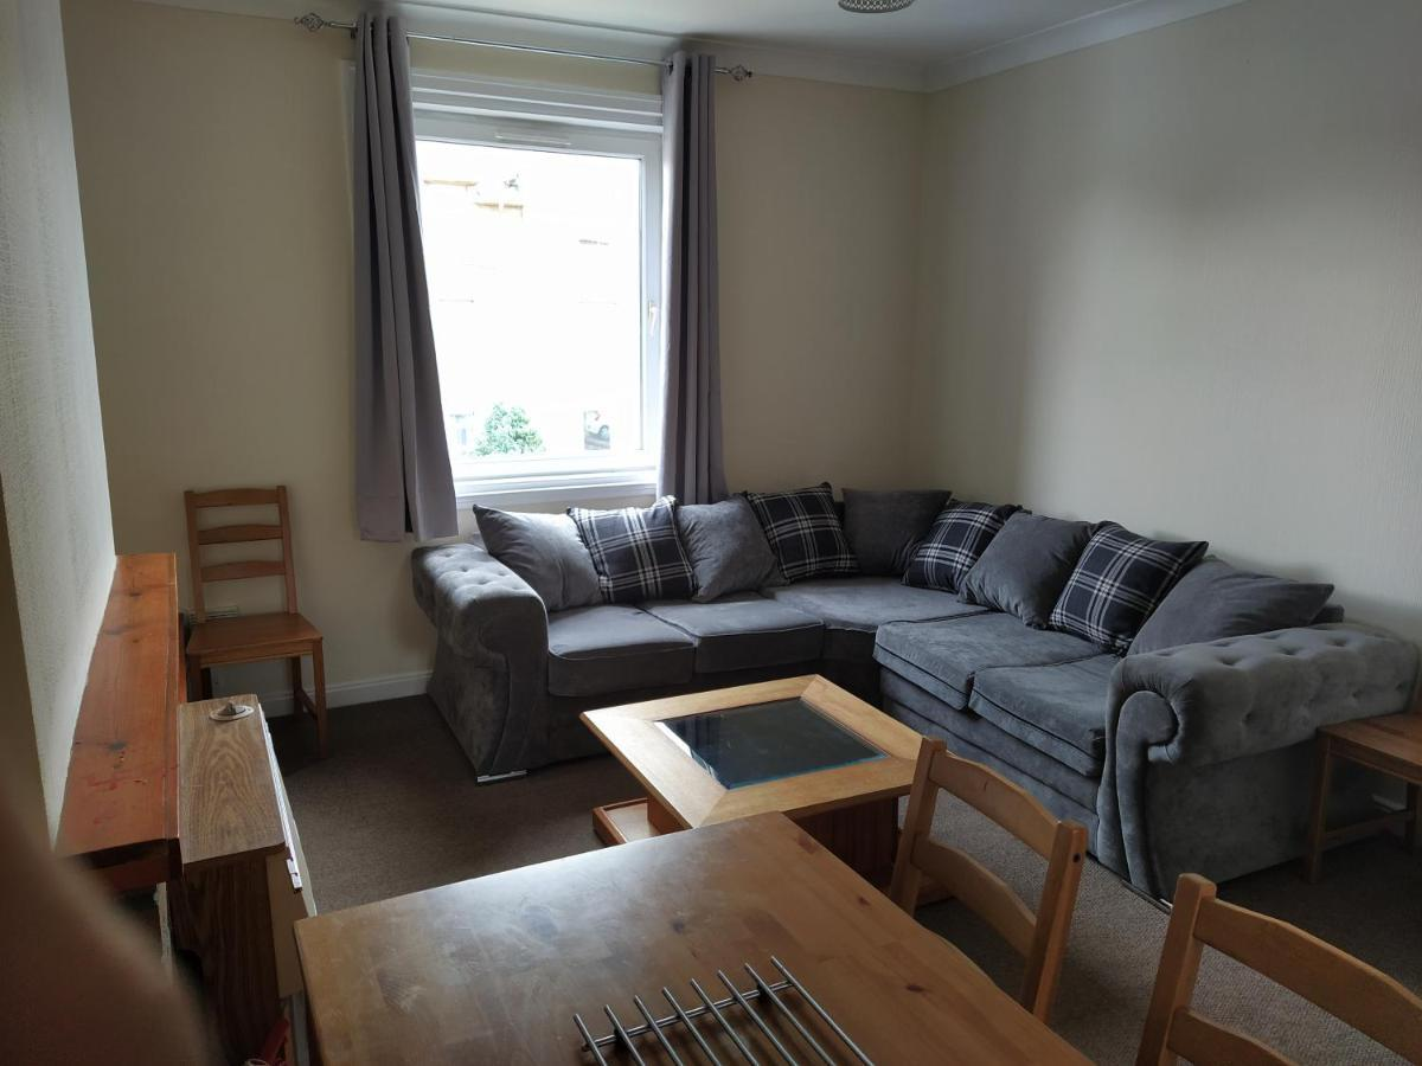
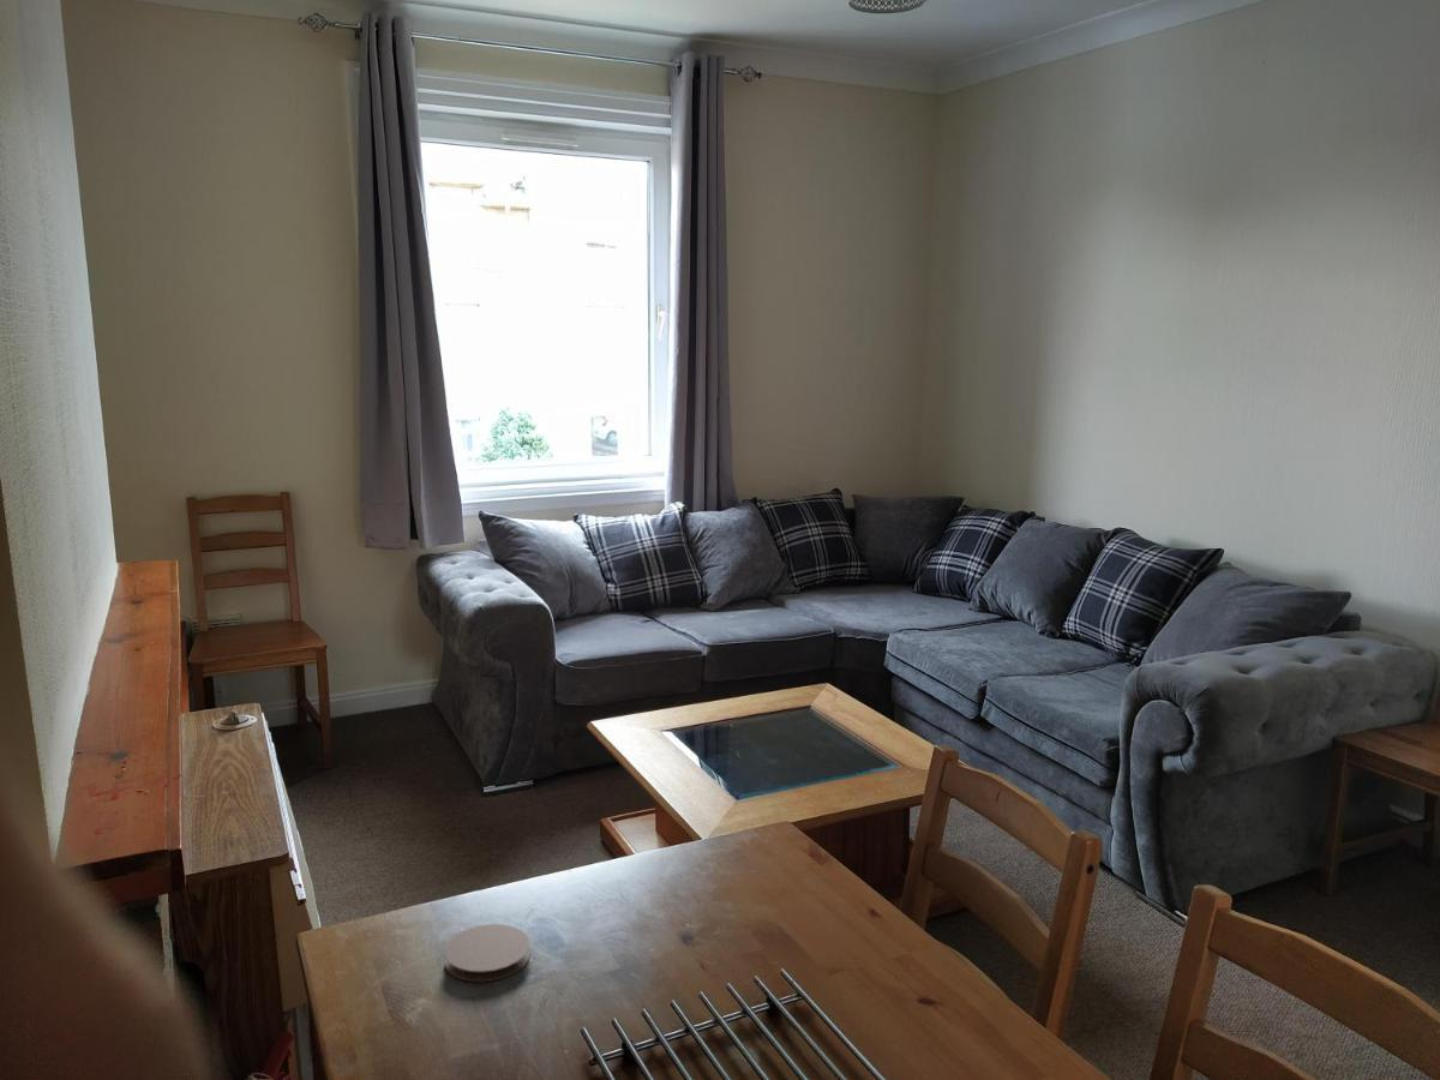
+ coaster [443,923,532,983]
